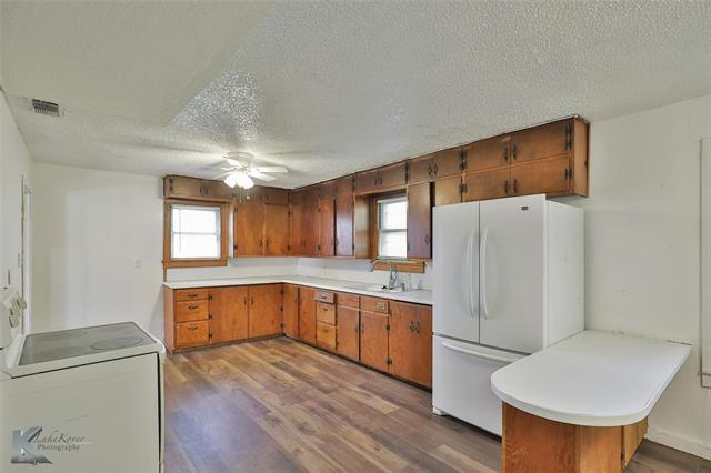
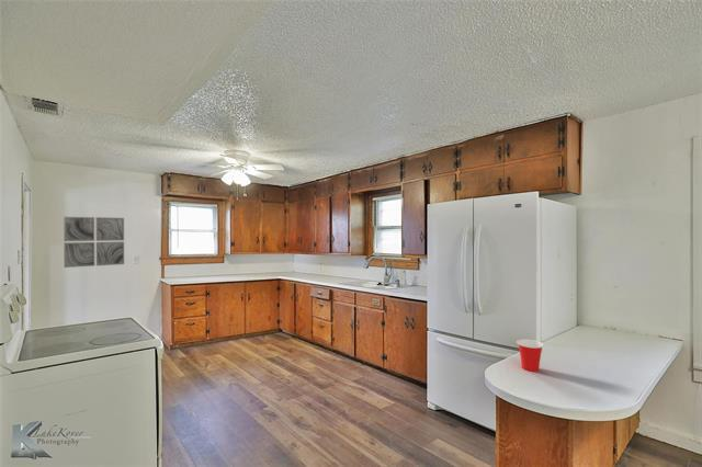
+ cup [516,339,545,373]
+ wall art [63,216,125,269]
